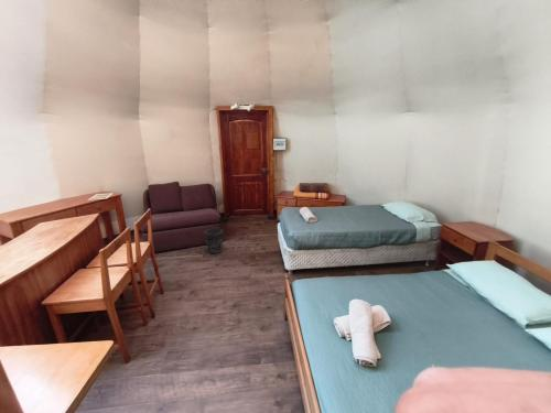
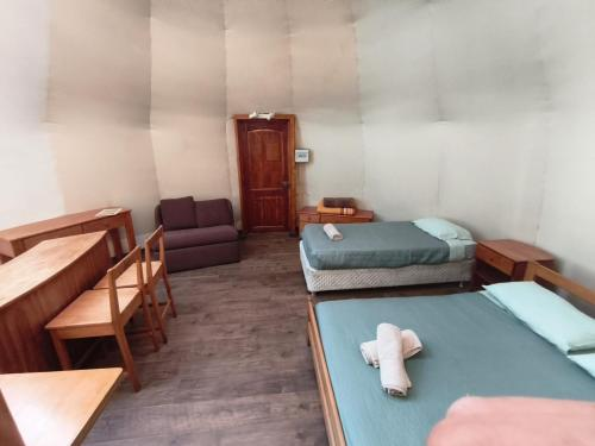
- wastebasket [203,227,224,254]
